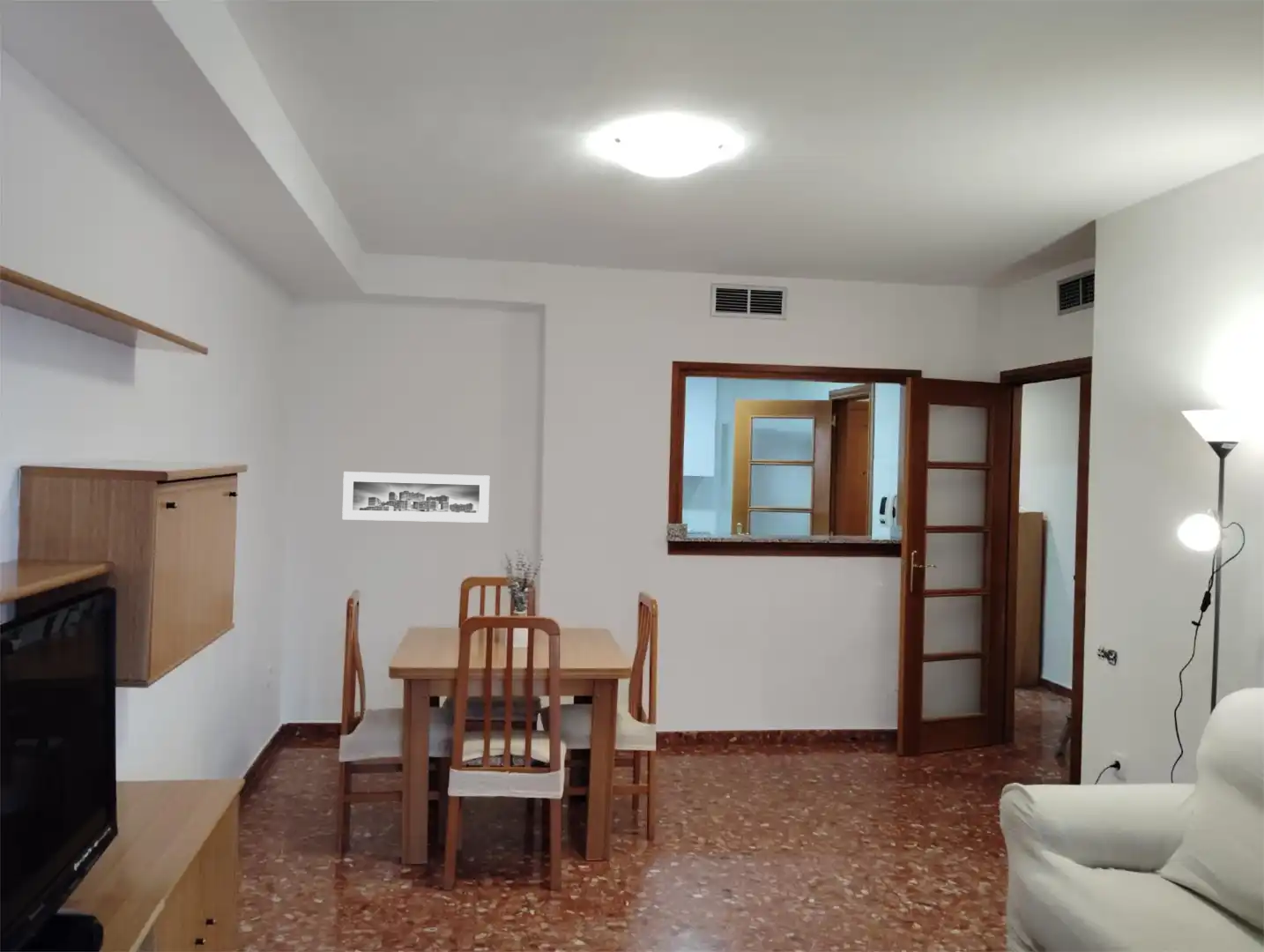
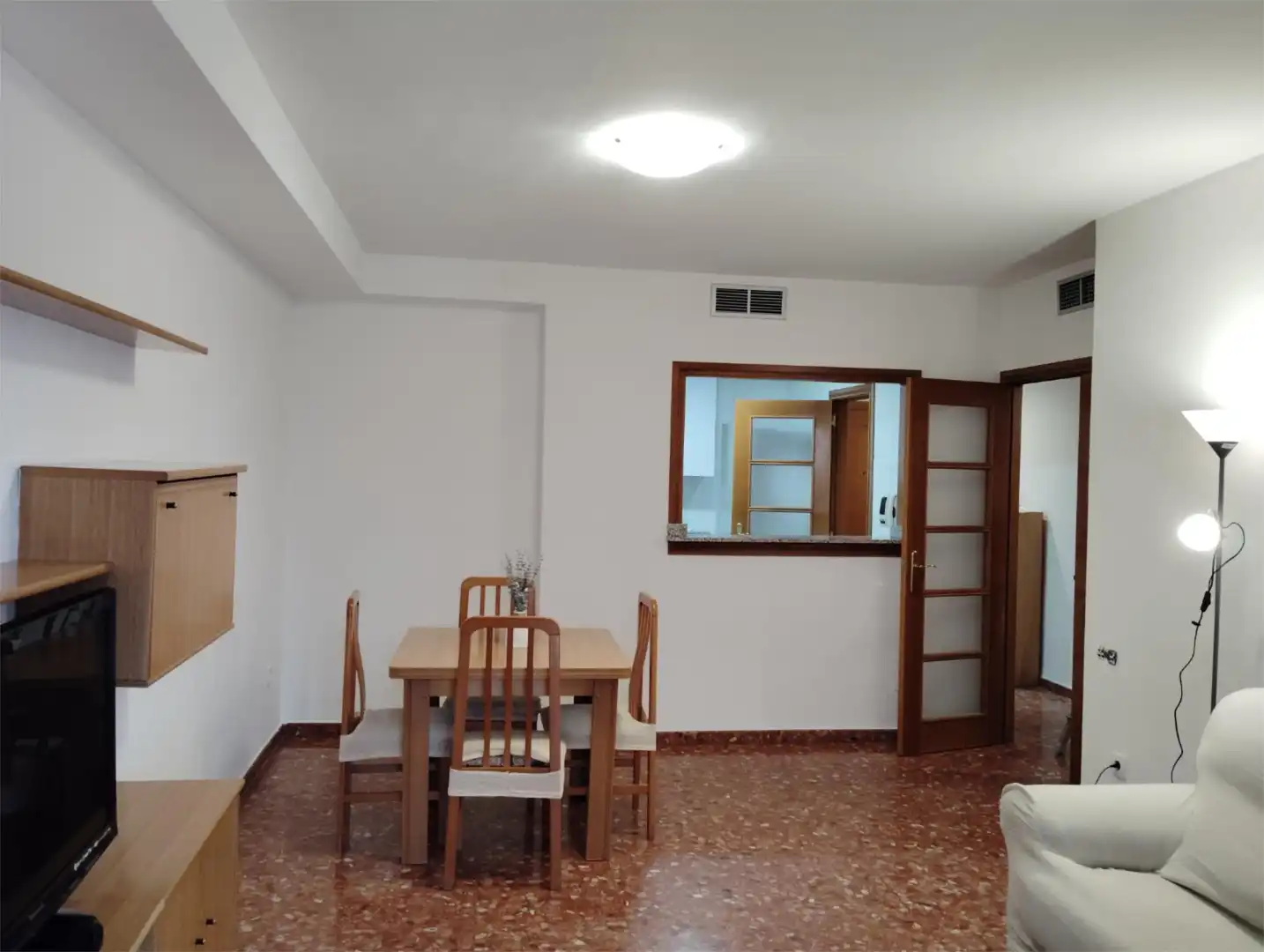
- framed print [341,471,490,524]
